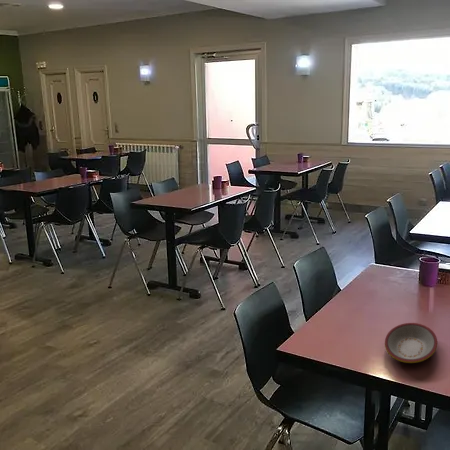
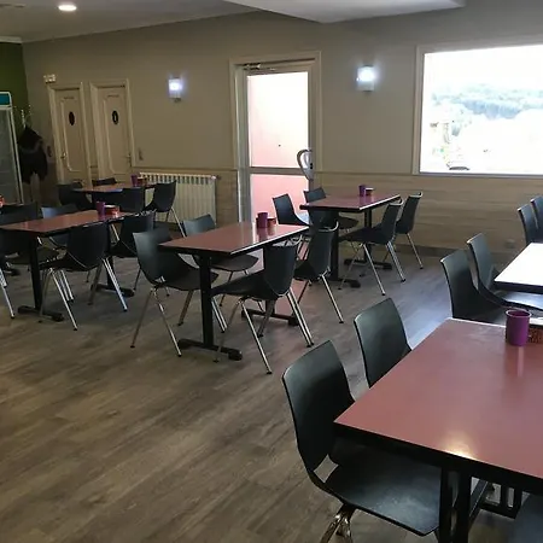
- plate [384,322,438,364]
